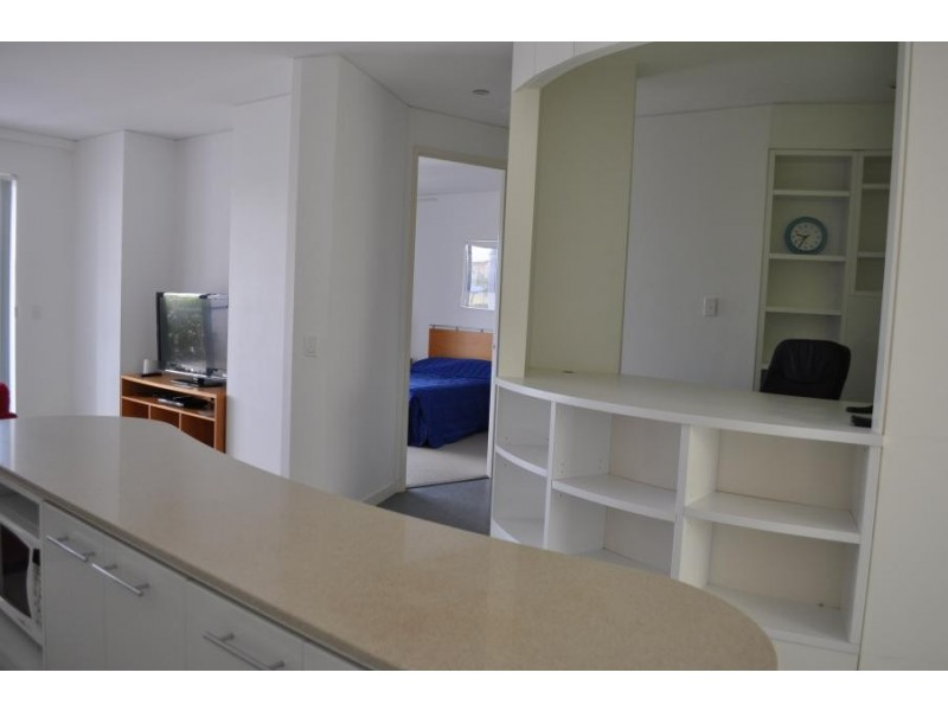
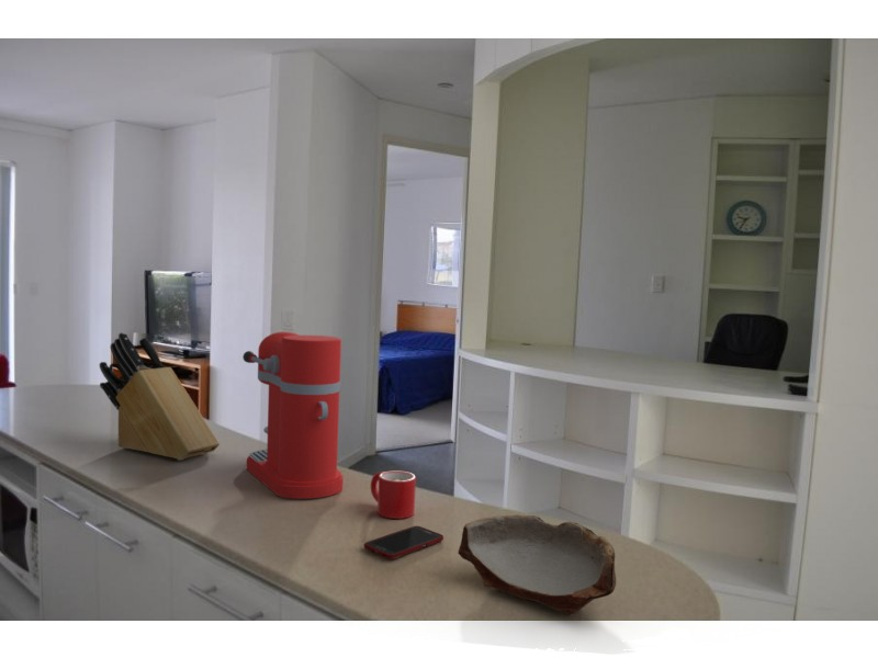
+ coffee maker [241,331,345,500]
+ mug [370,470,417,520]
+ cell phone [363,525,444,560]
+ bowl [457,513,617,616]
+ knife block [99,331,221,461]
